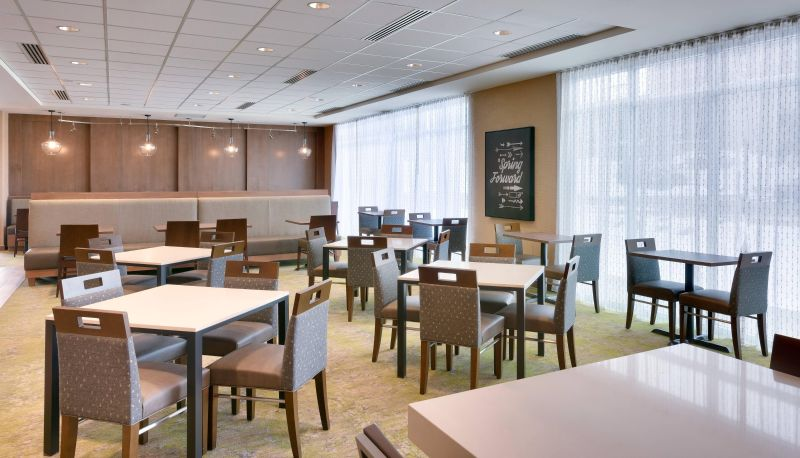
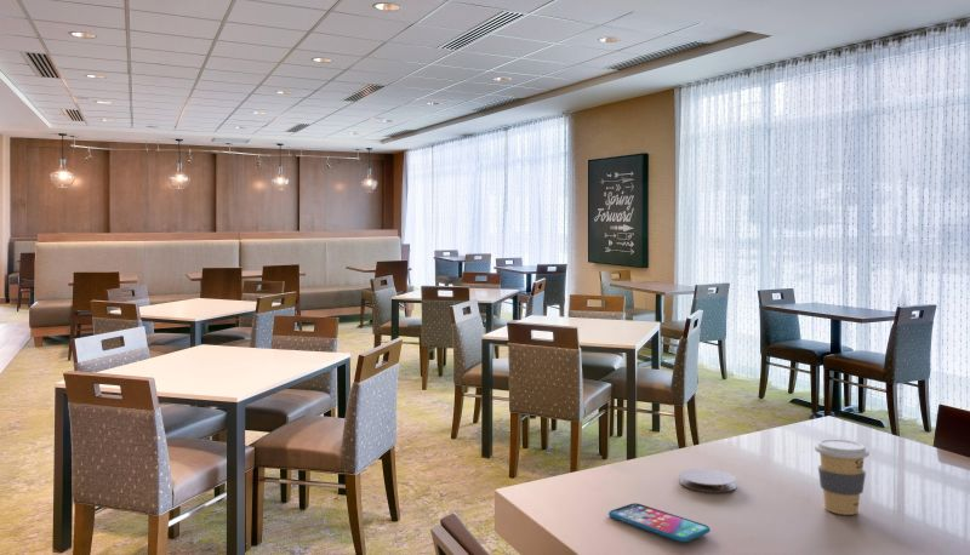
+ smartphone [607,502,712,543]
+ coffee cup [814,439,871,516]
+ coaster [678,468,737,493]
